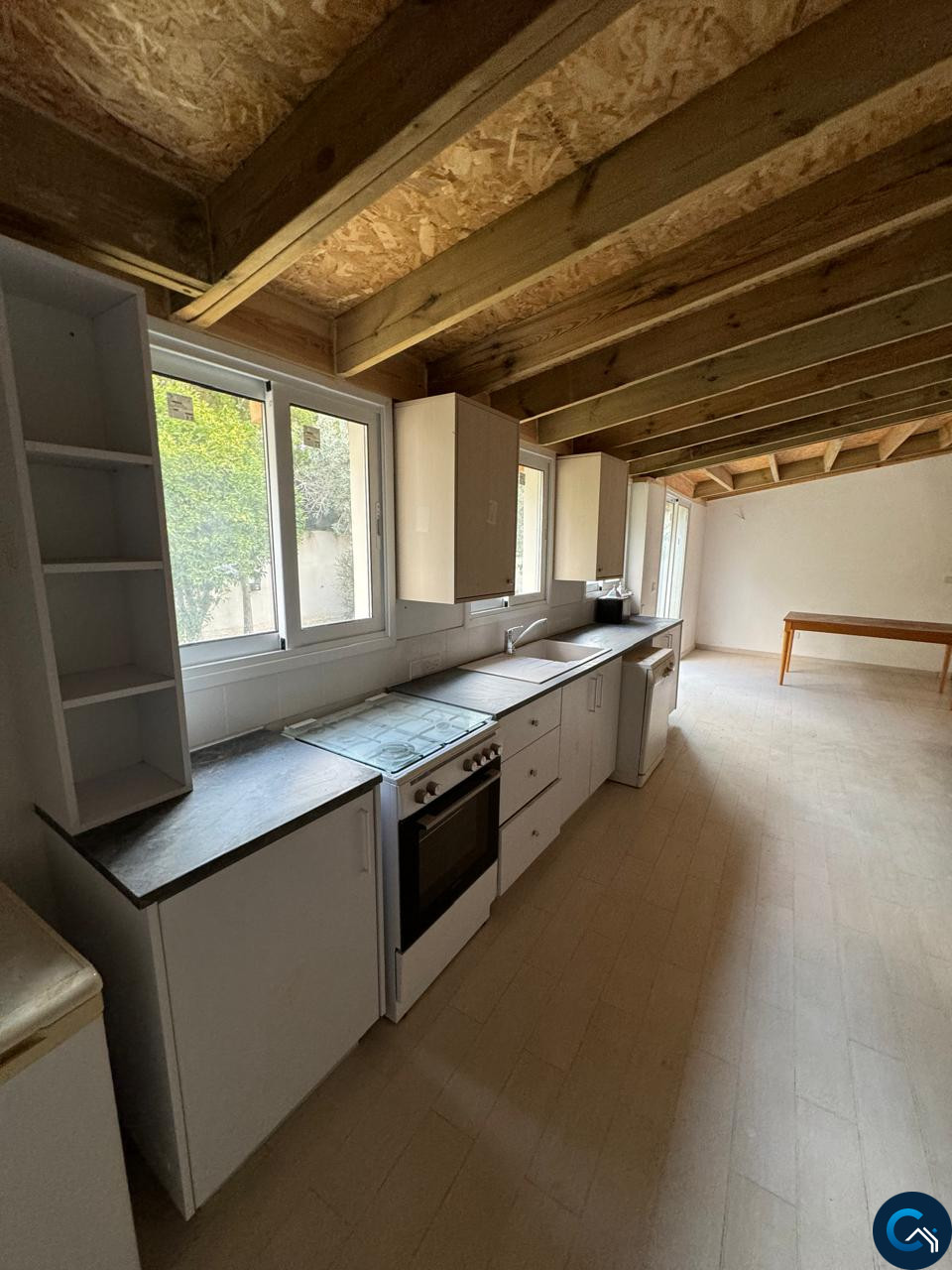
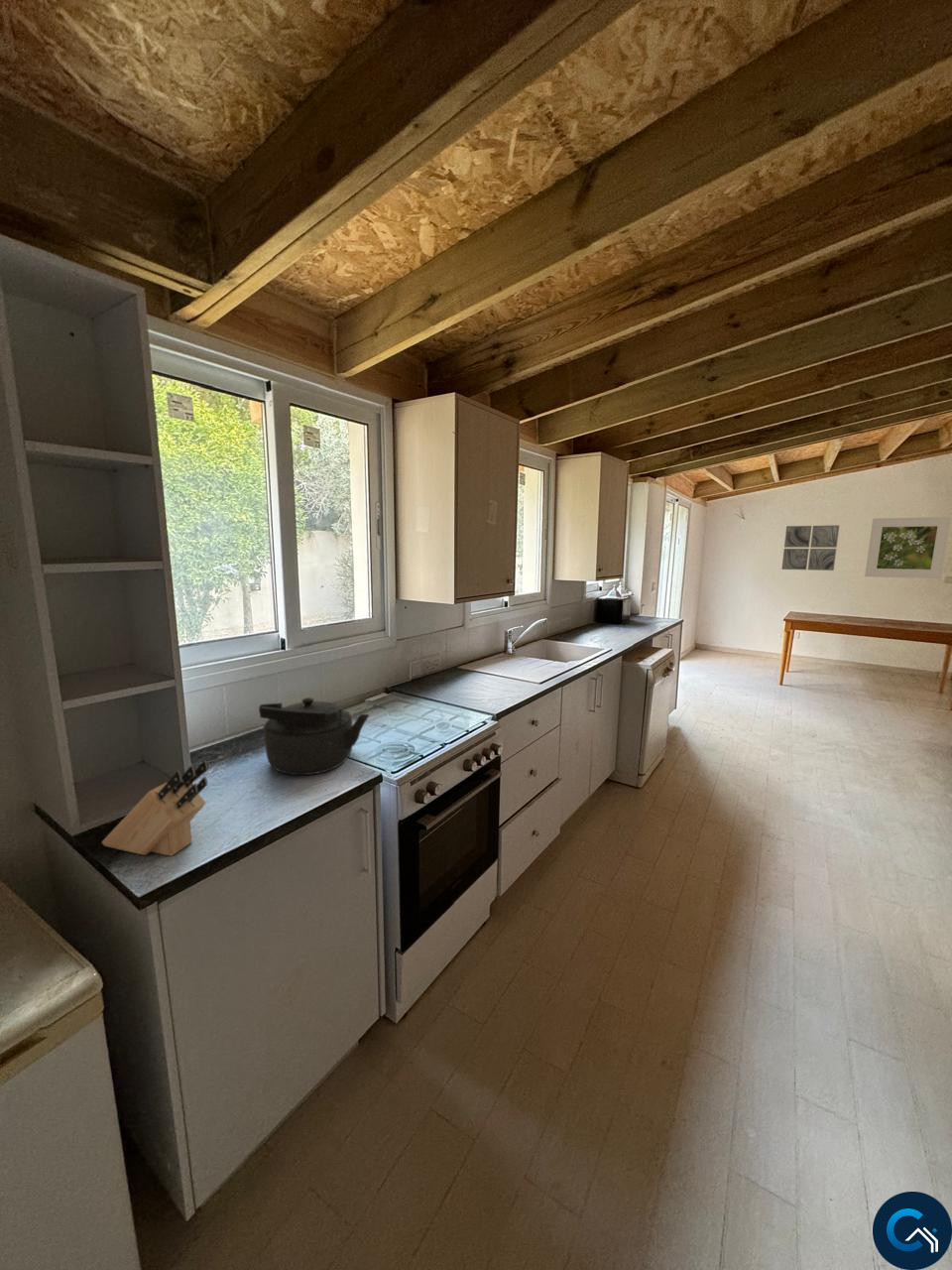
+ knife block [101,759,209,857]
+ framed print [864,516,952,579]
+ kettle [258,697,370,776]
+ wall art [780,524,840,572]
